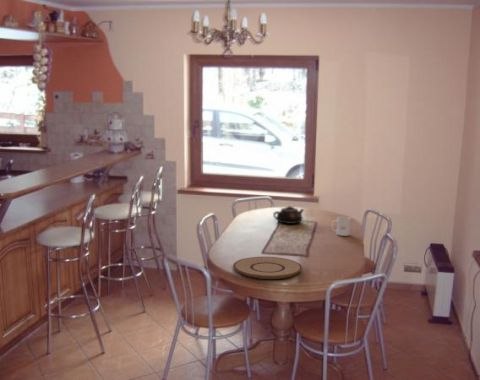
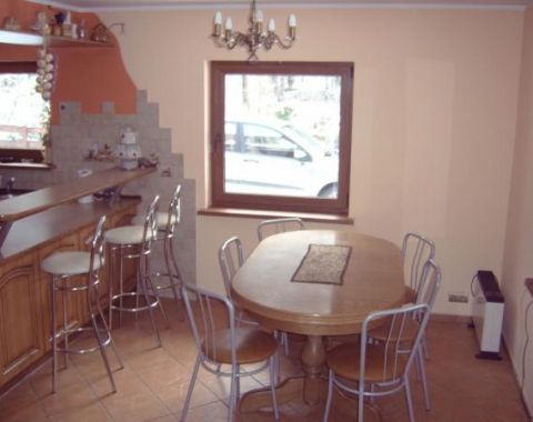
- teapot [272,205,305,225]
- plate [232,256,303,280]
- mug [331,216,352,237]
